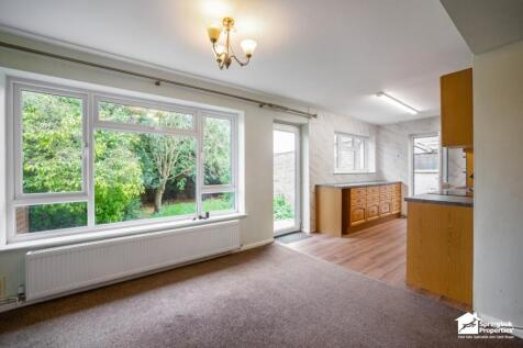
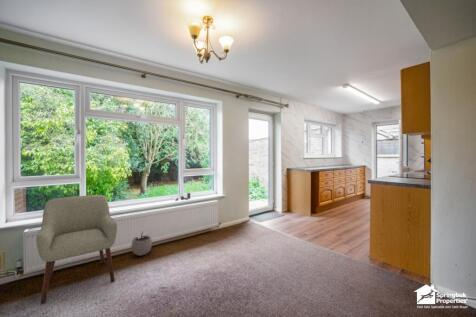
+ plant pot [130,232,153,257]
+ chair [35,194,118,305]
